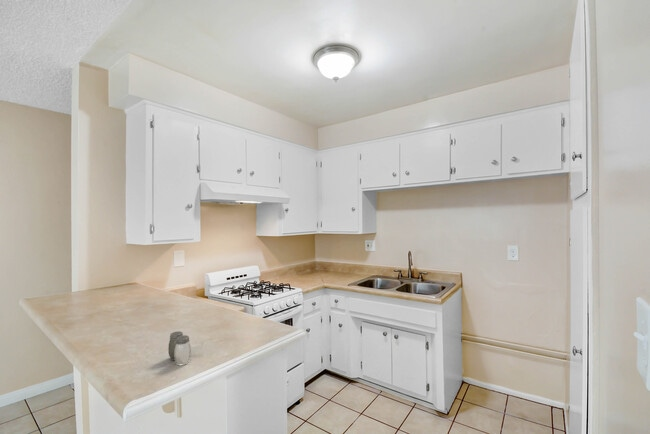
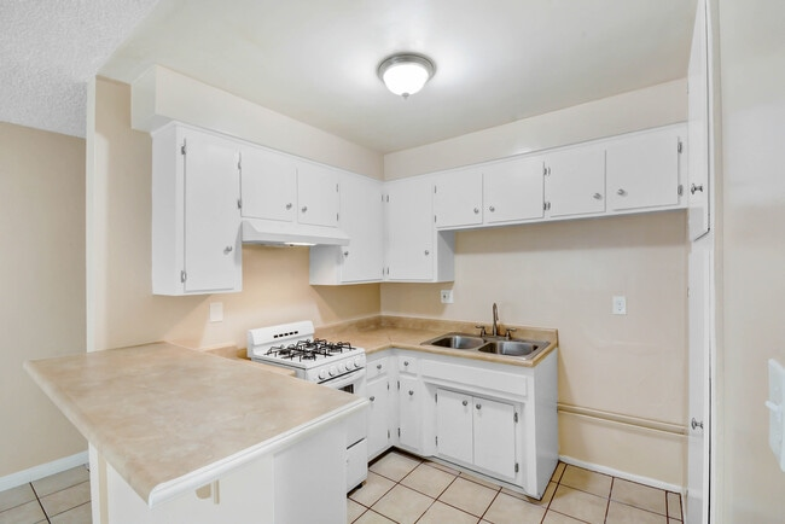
- salt and pepper shaker [167,330,192,366]
